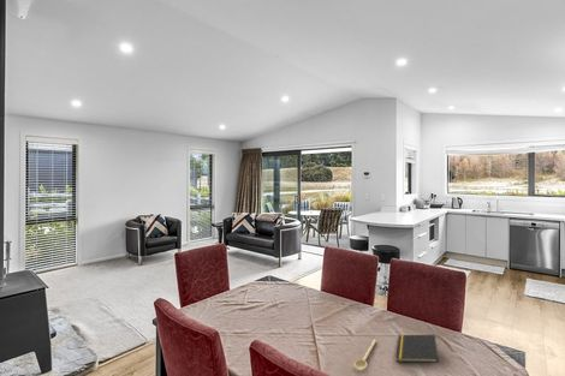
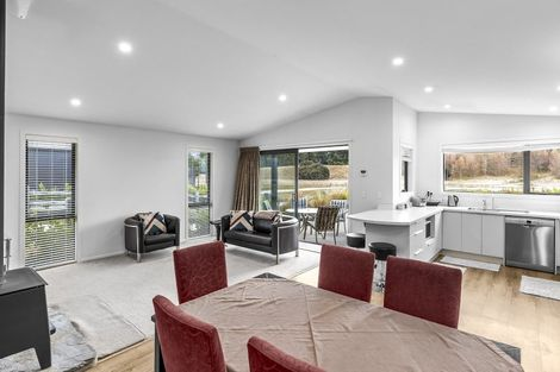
- spoon [352,339,377,374]
- notepad [394,334,439,363]
